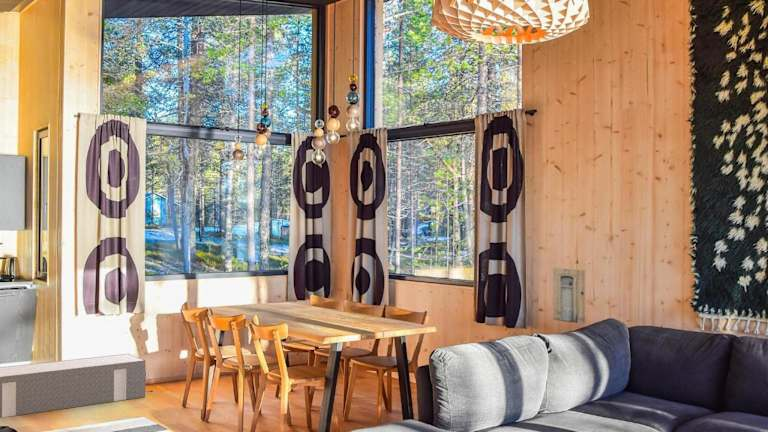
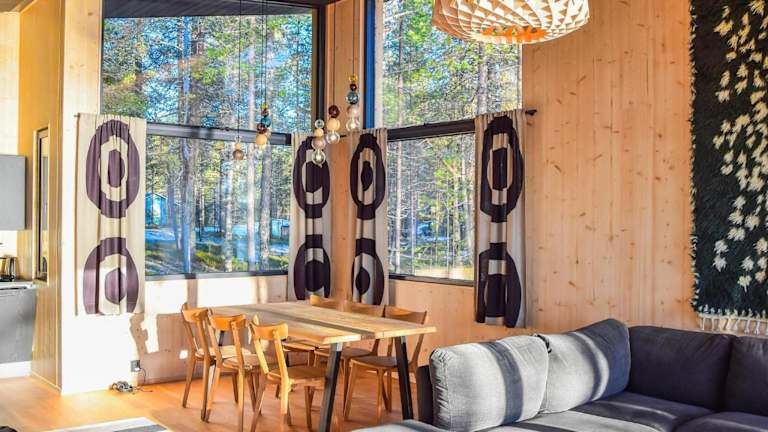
- architectural model [0,353,146,419]
- wall art [552,267,586,325]
